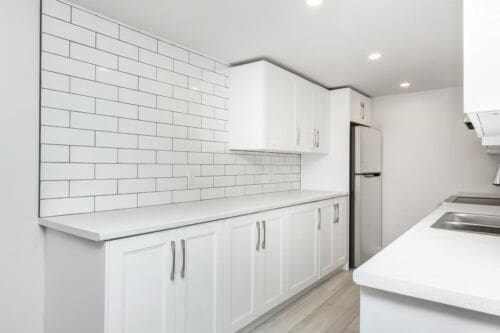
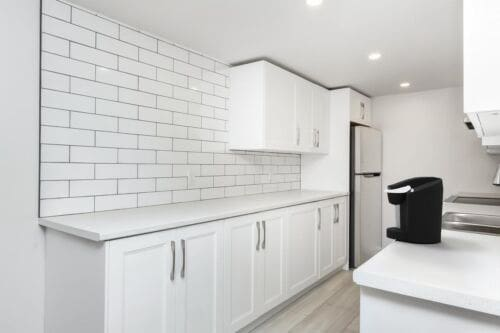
+ coffee maker [383,176,444,244]
